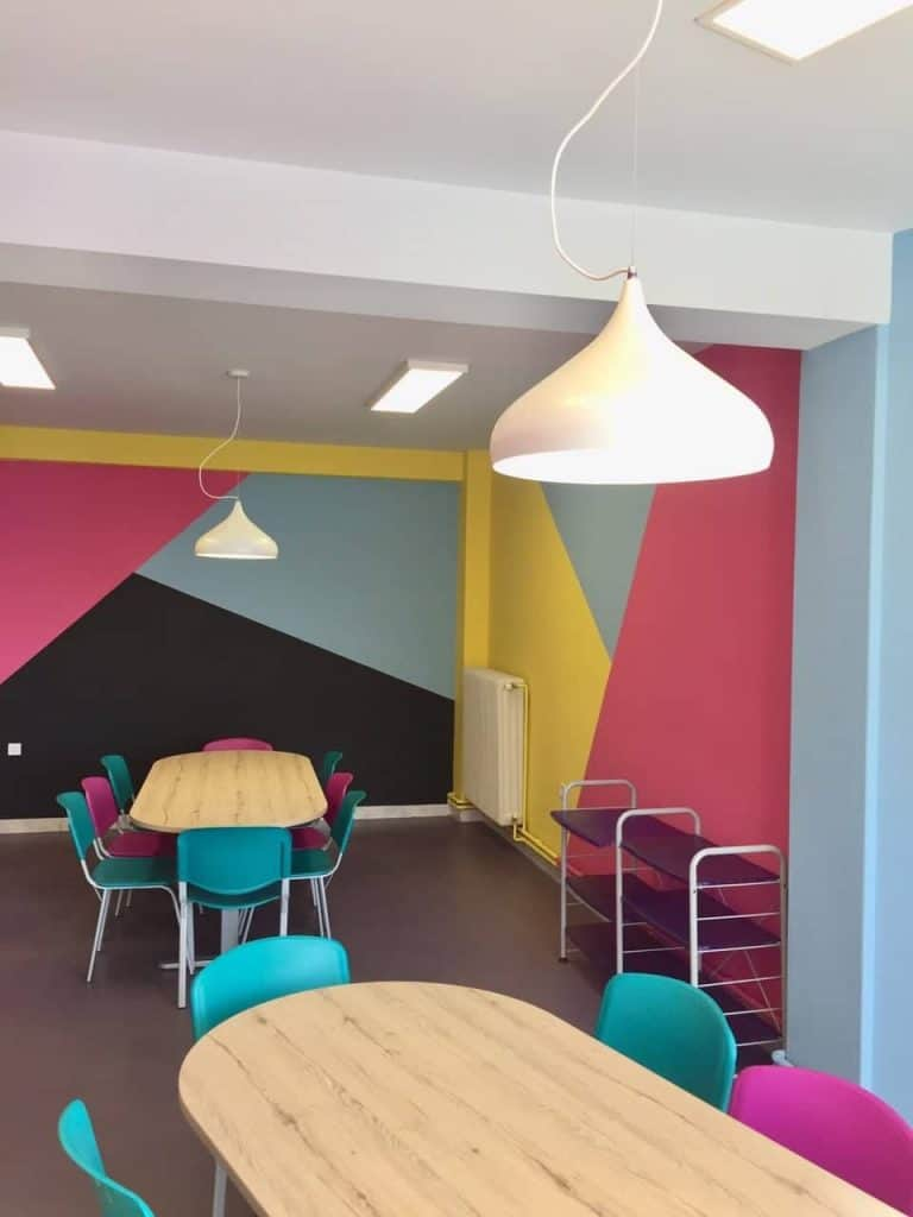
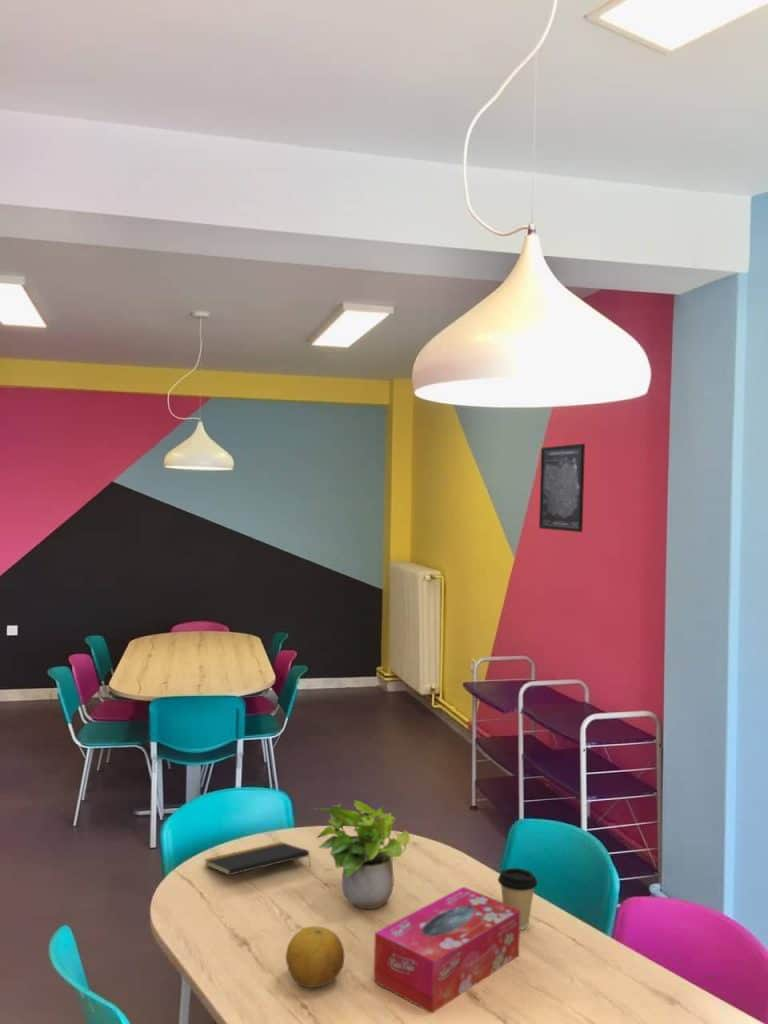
+ notepad [203,841,312,876]
+ tissue box [373,886,521,1014]
+ coffee cup [497,867,539,931]
+ potted plant [312,799,411,910]
+ wall art [538,443,586,533]
+ fruit [285,925,345,988]
